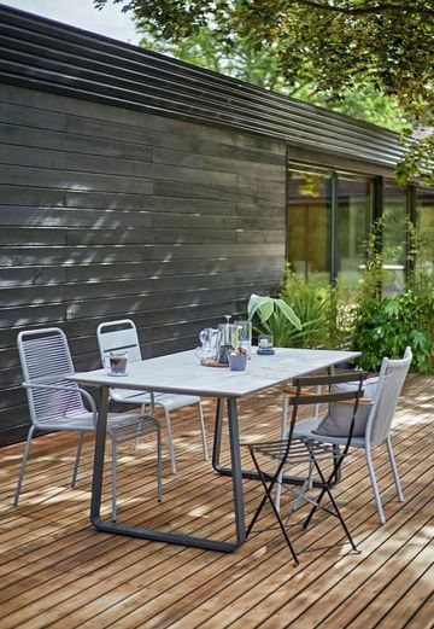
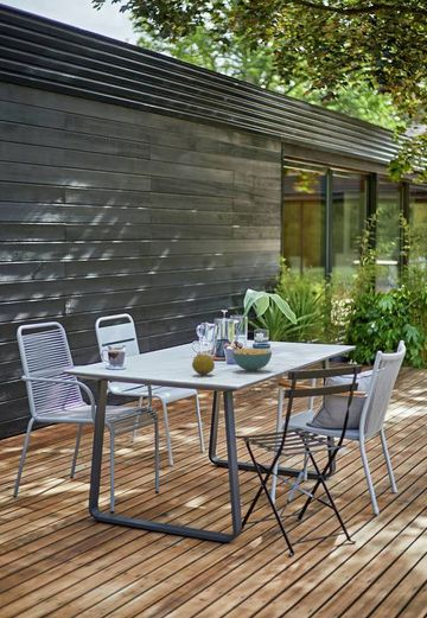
+ cereal bowl [231,348,273,372]
+ fruit [191,353,216,376]
